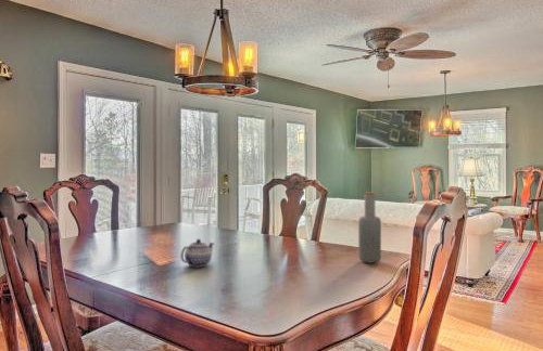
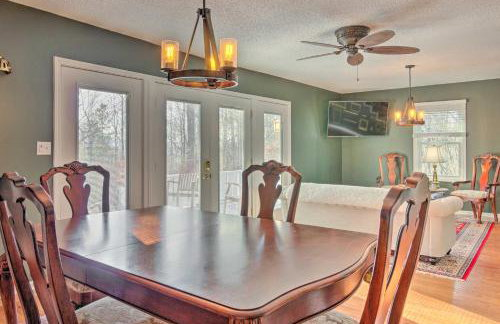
- bottle [357,191,382,263]
- teapot [179,238,215,268]
